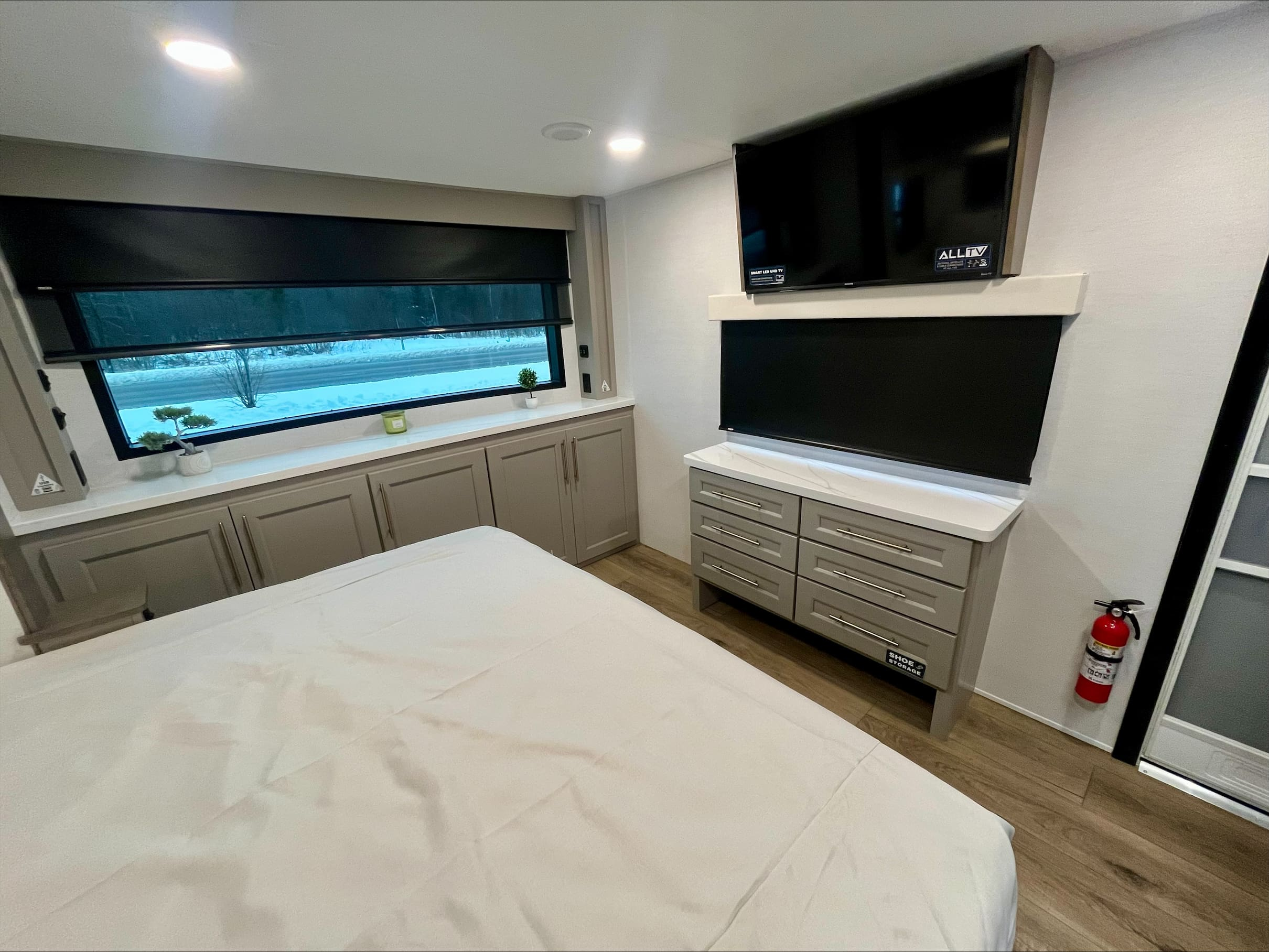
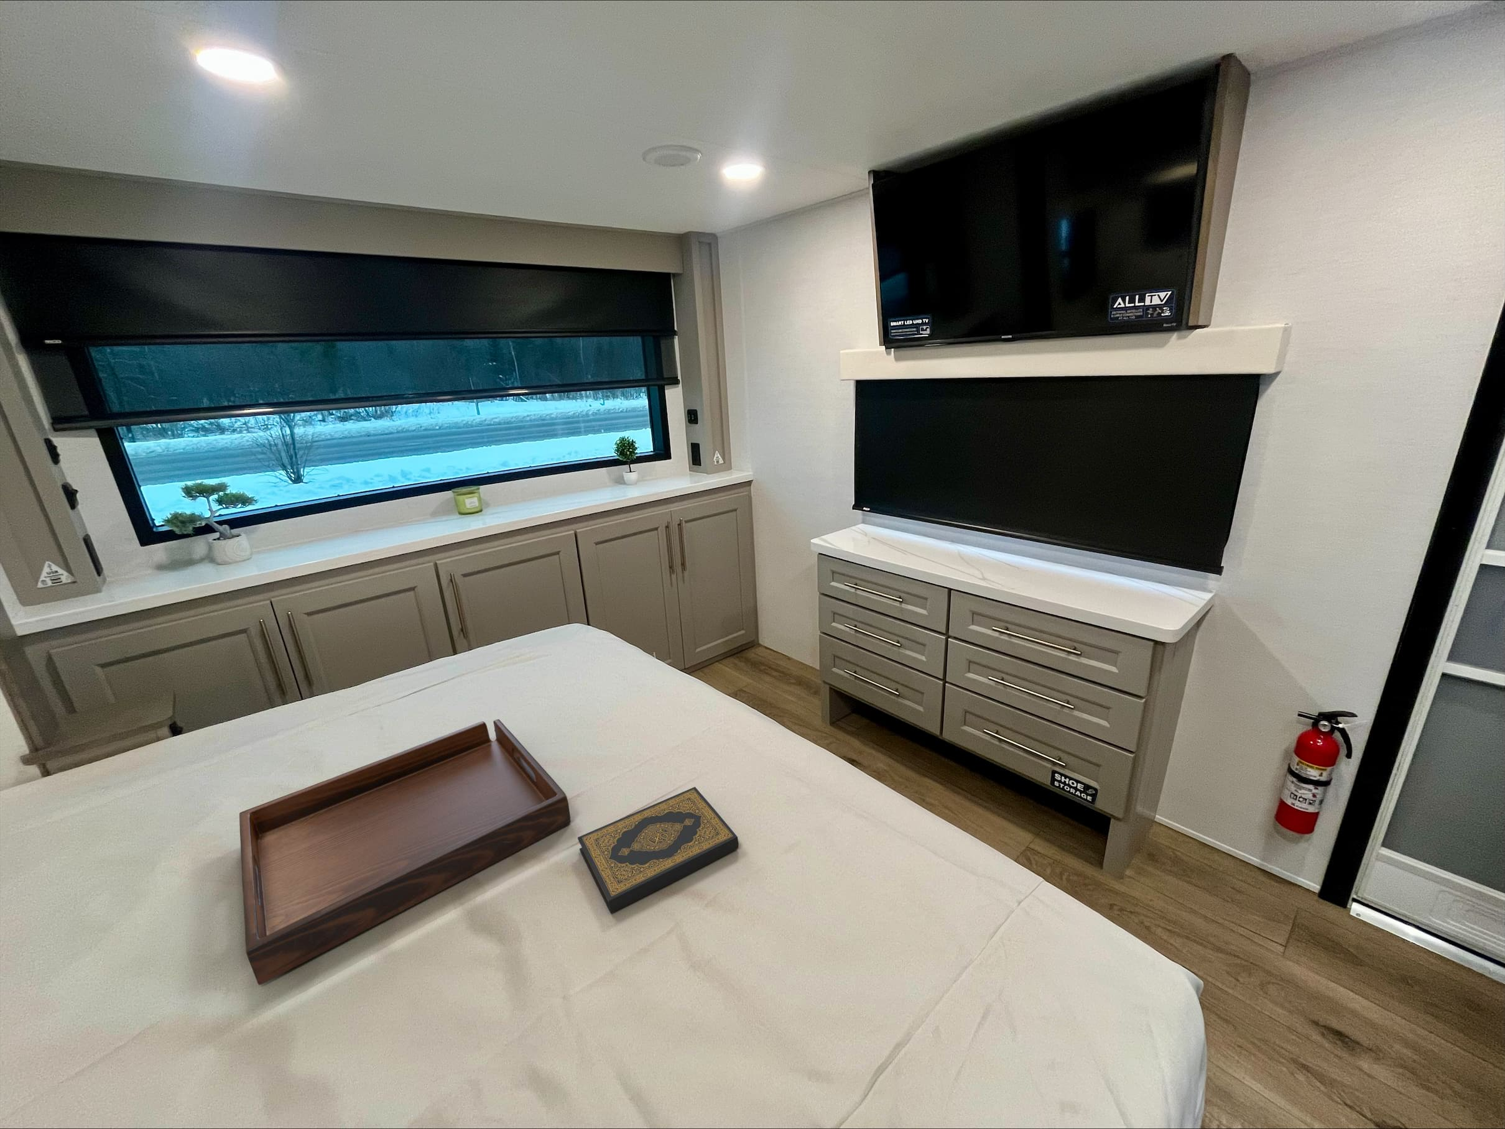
+ serving tray [238,719,572,986]
+ hardback book [578,786,739,914]
